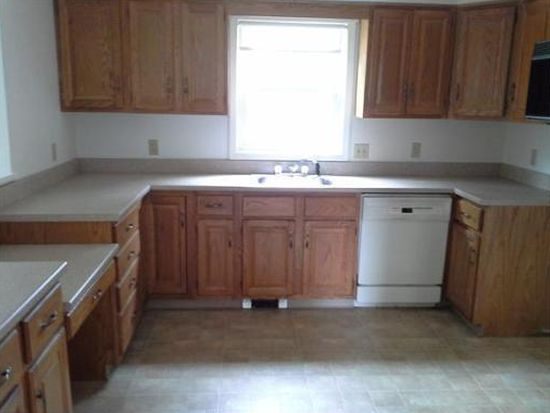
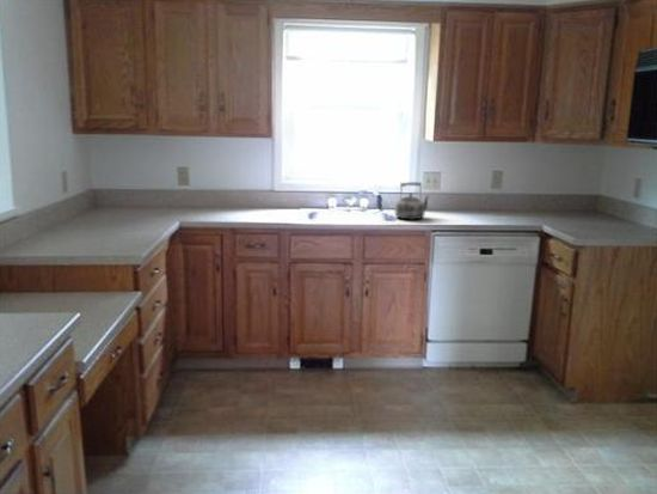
+ kettle [394,182,430,221]
